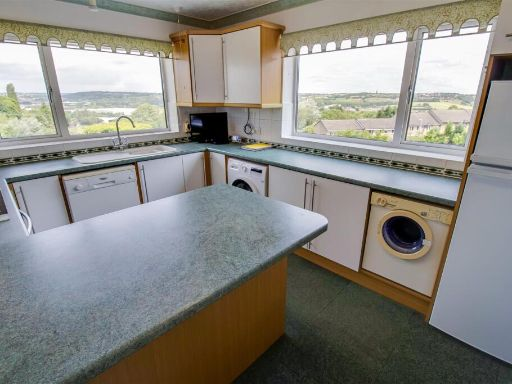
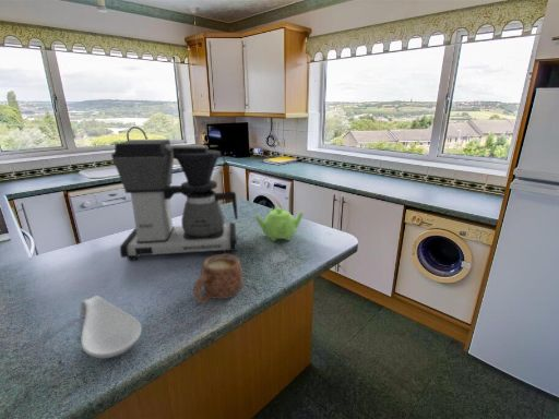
+ mug [193,253,243,304]
+ coffee maker [110,139,239,261]
+ spoon rest [79,295,143,359]
+ teapot [253,206,305,242]
